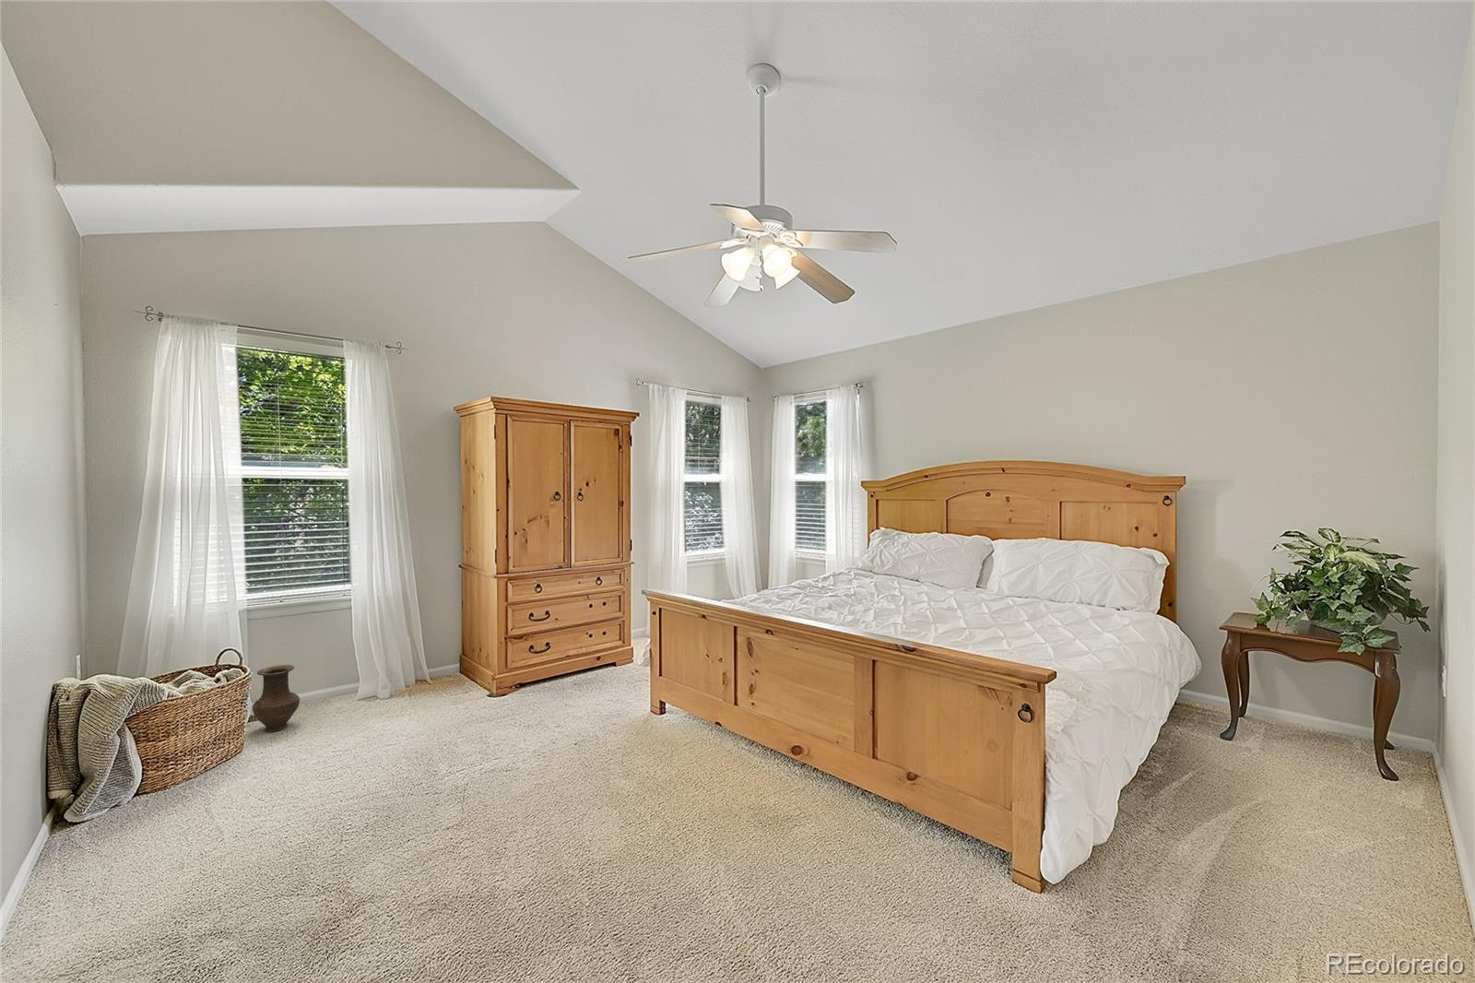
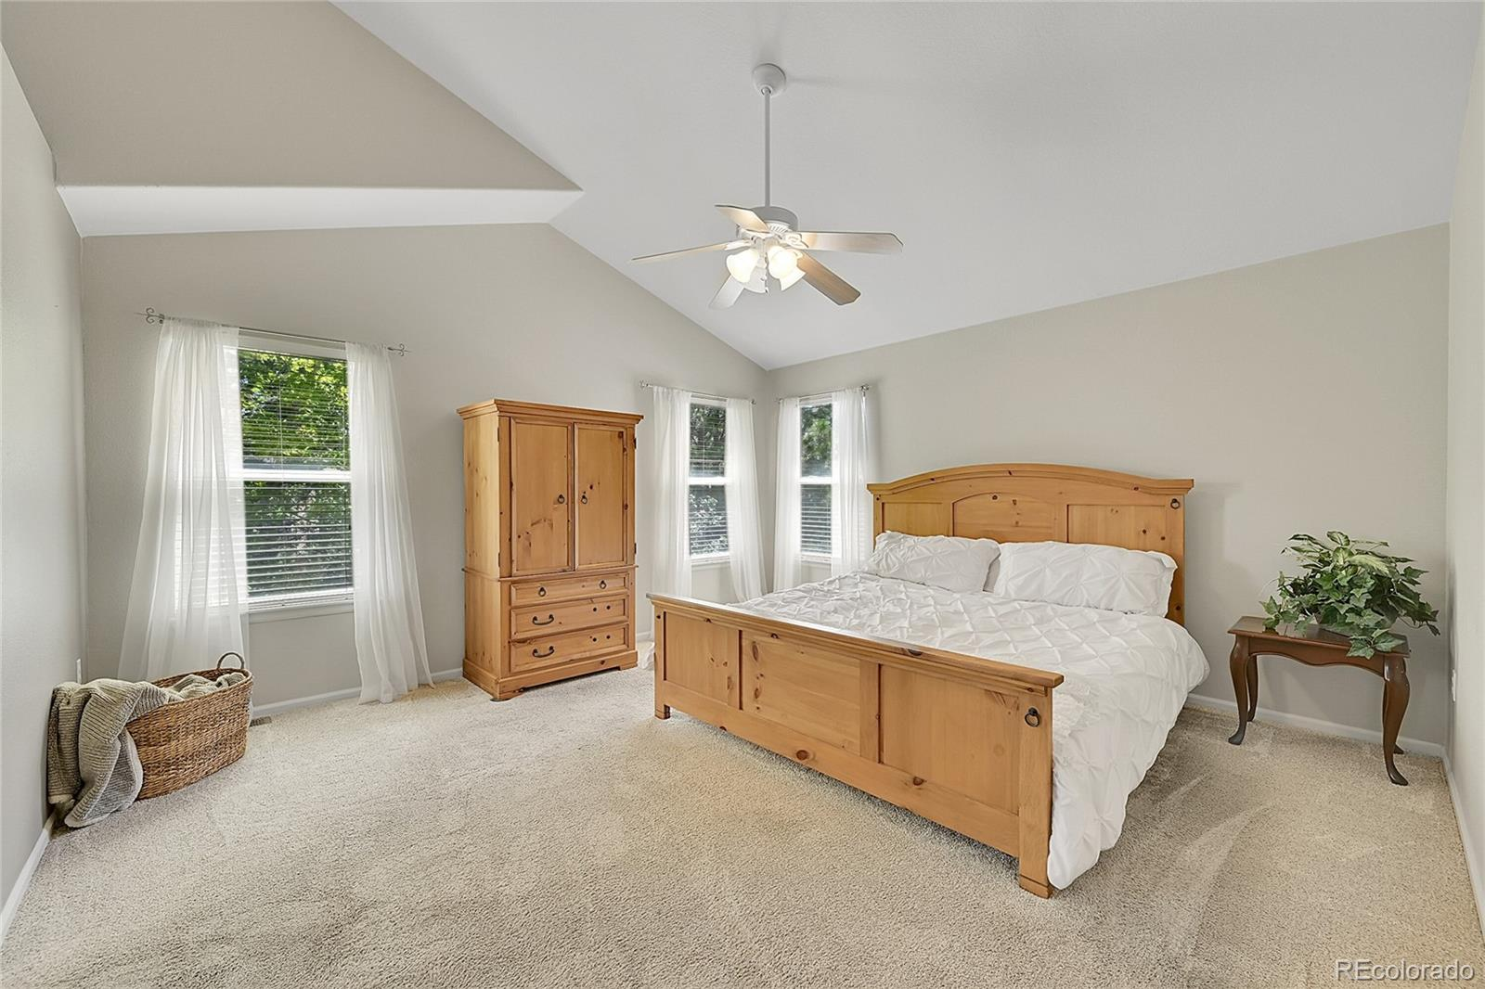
- vase [251,664,300,733]
